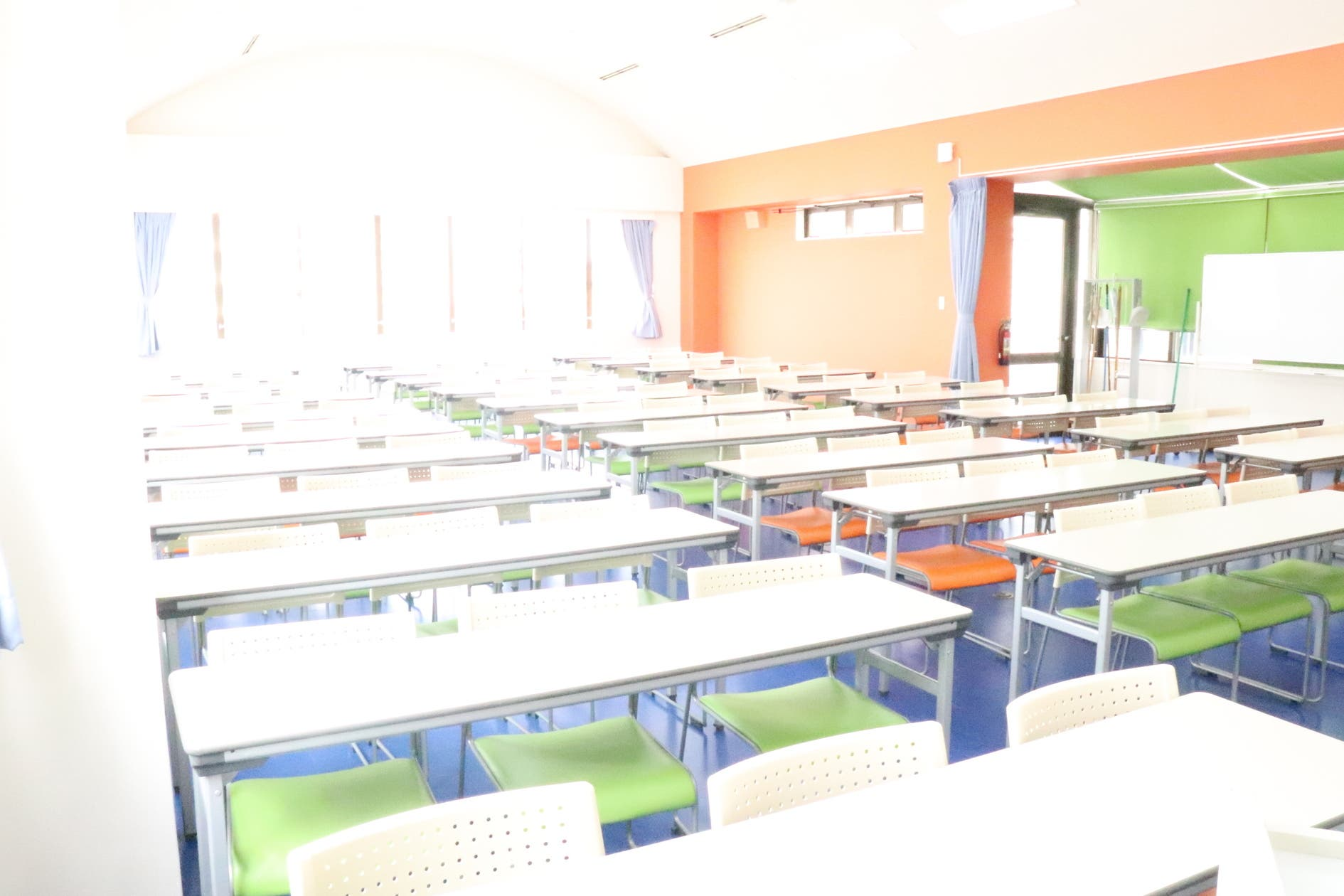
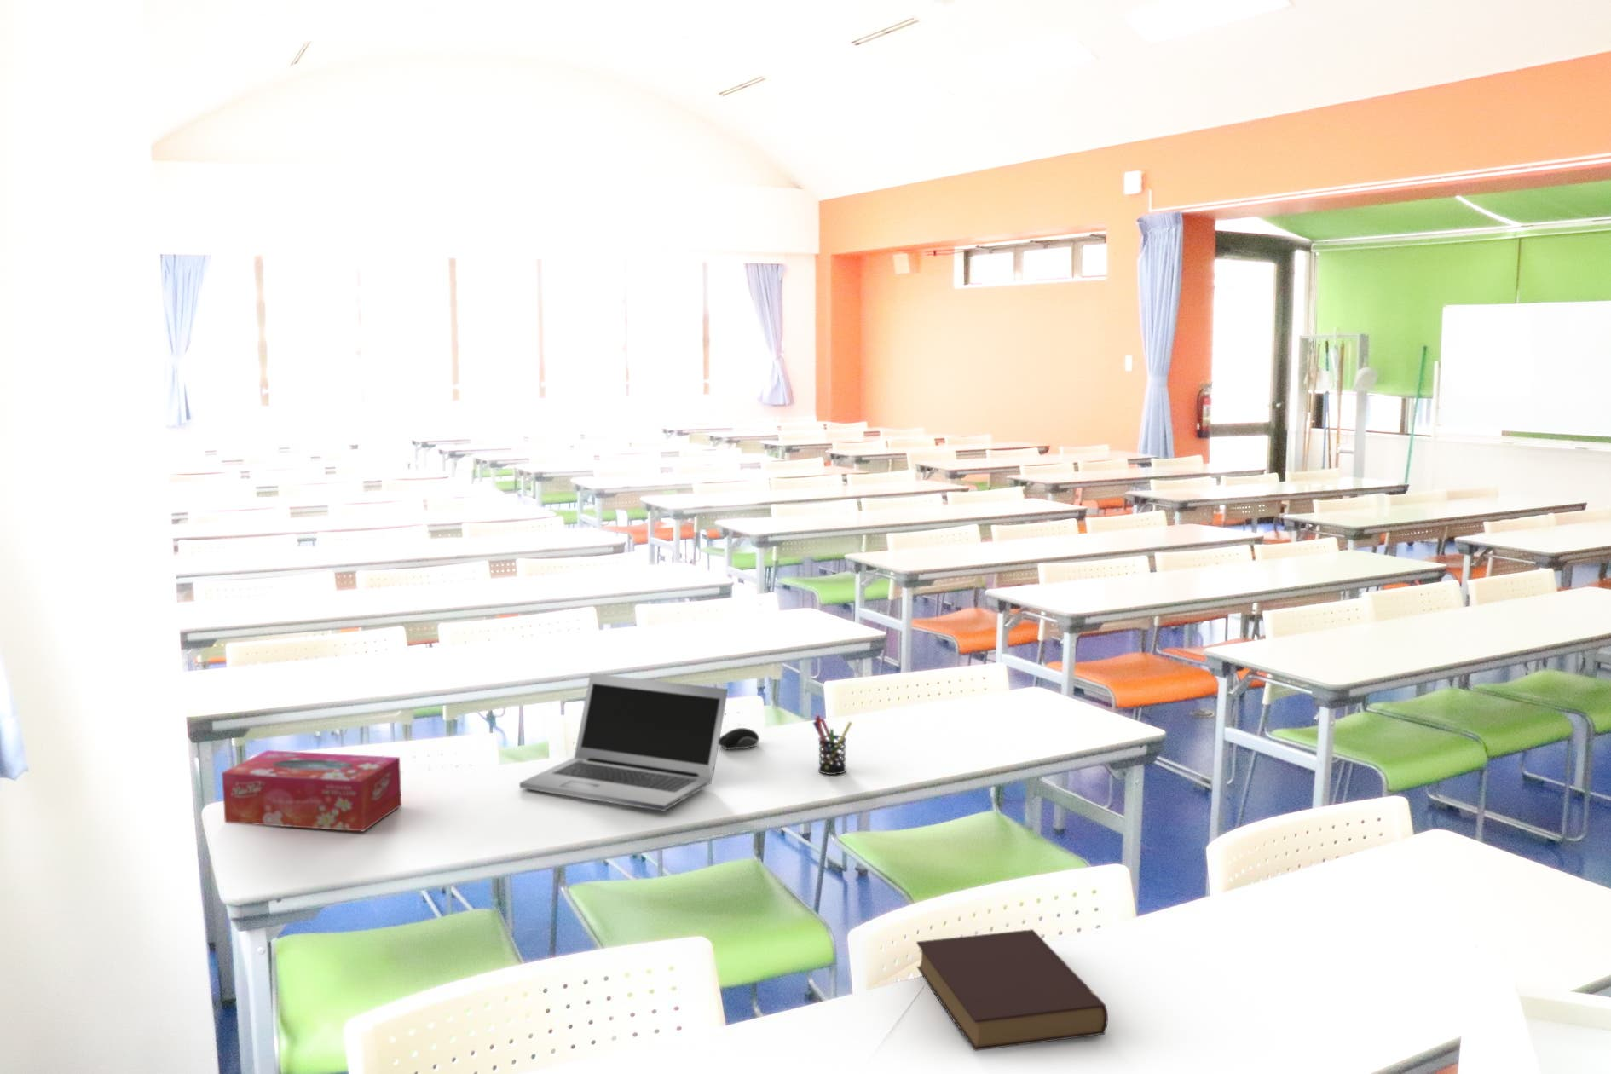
+ tissue box [221,749,403,833]
+ pen holder [813,714,853,776]
+ book [916,928,1109,1052]
+ laptop [519,672,729,813]
+ computer mouse [718,728,760,750]
